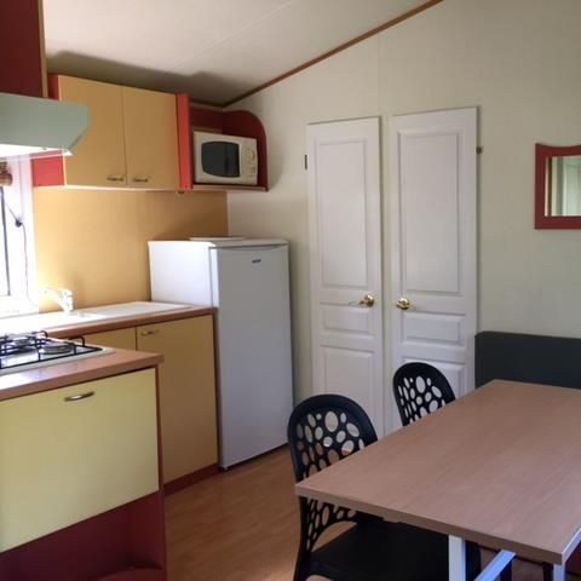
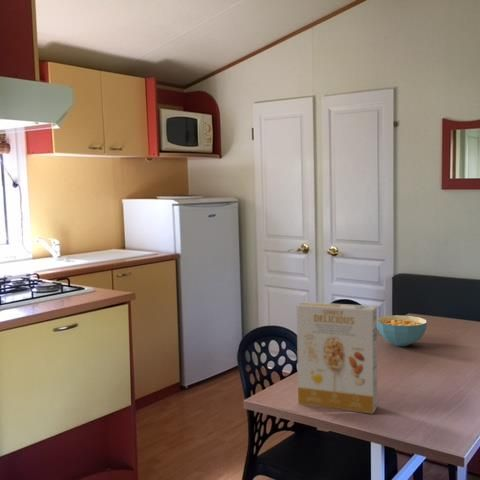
+ cereal box [296,301,379,415]
+ cereal bowl [377,314,428,347]
